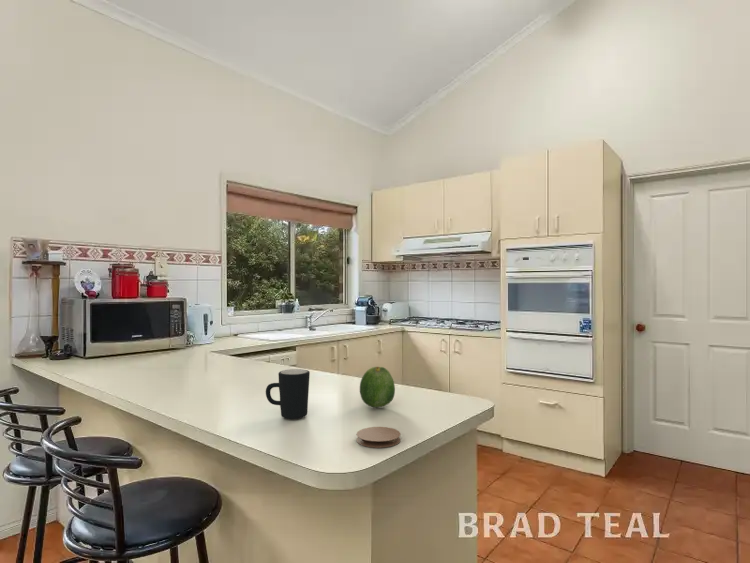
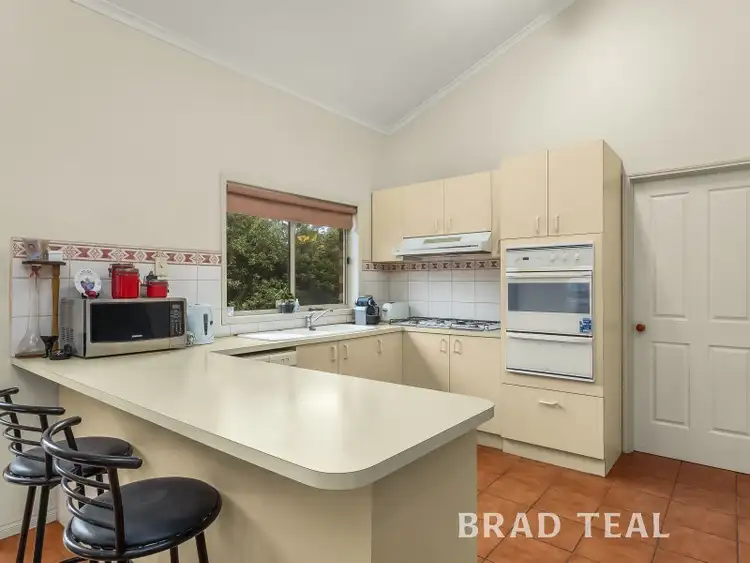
- mug [265,368,311,420]
- fruit [359,366,396,409]
- coaster [355,426,401,449]
